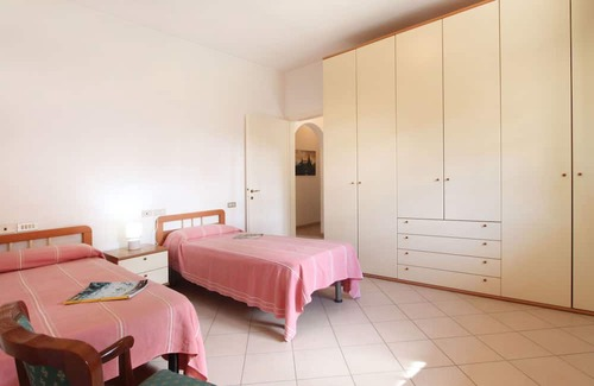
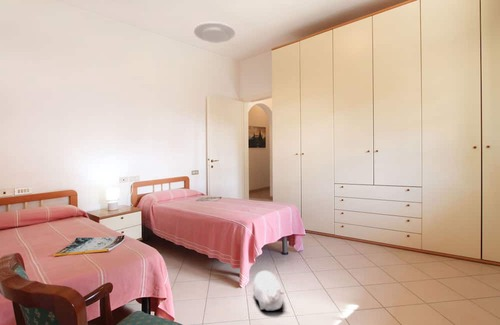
+ plush toy [252,270,285,311]
+ ceiling light [193,21,236,44]
